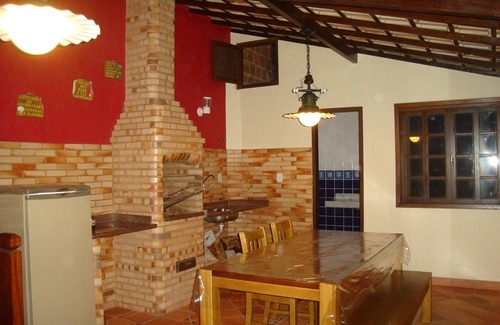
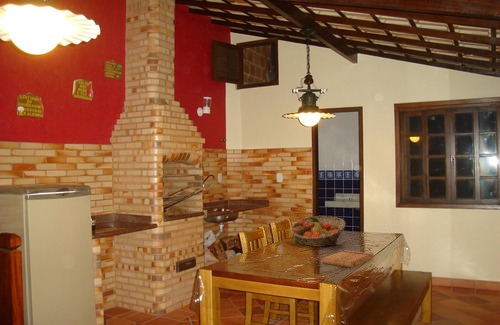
+ cutting board [321,249,375,269]
+ fruit basket [289,215,346,248]
